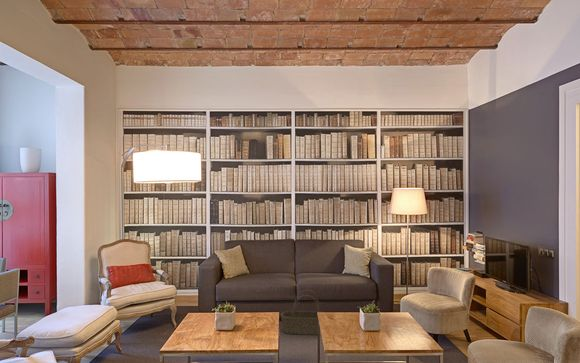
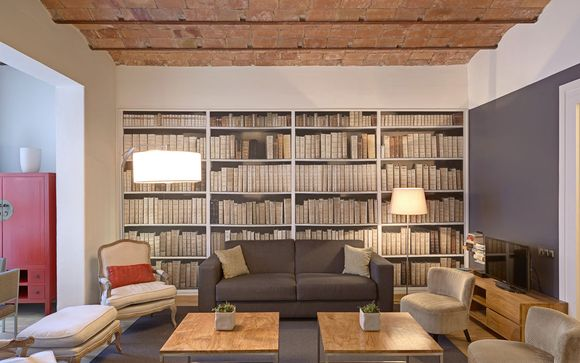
- basket [280,289,322,336]
